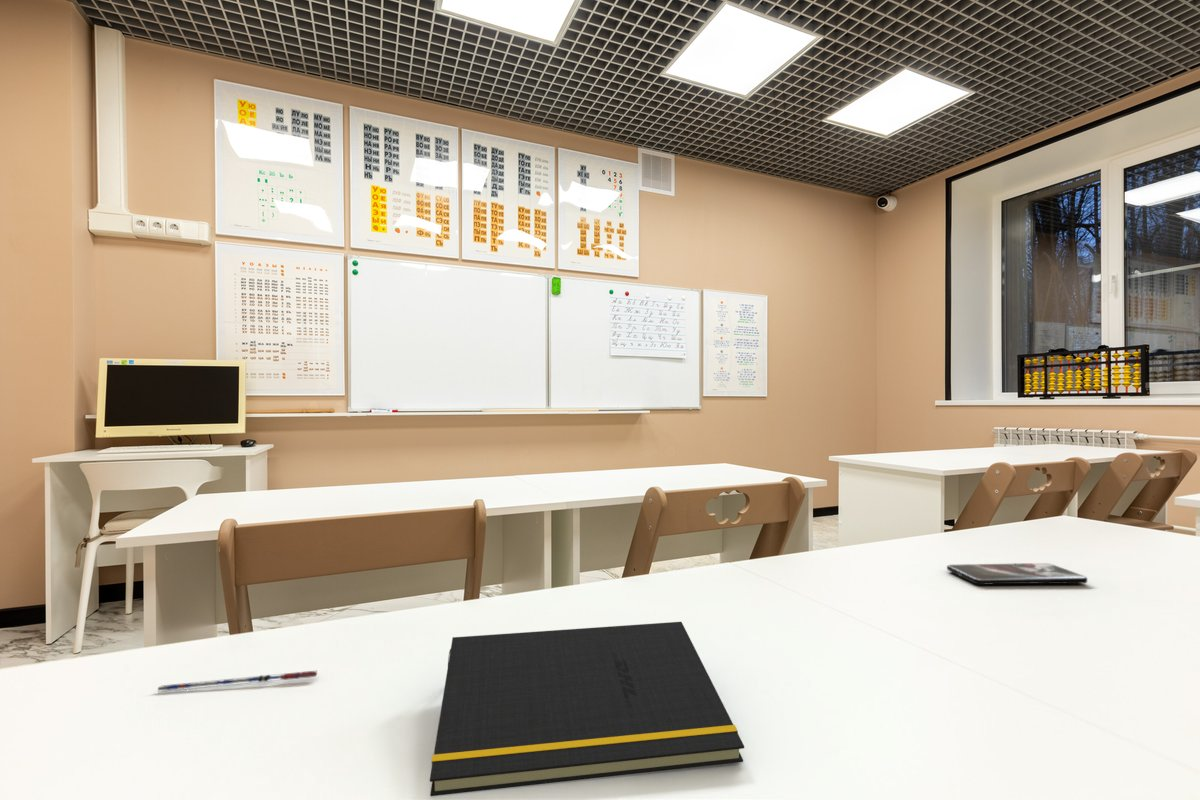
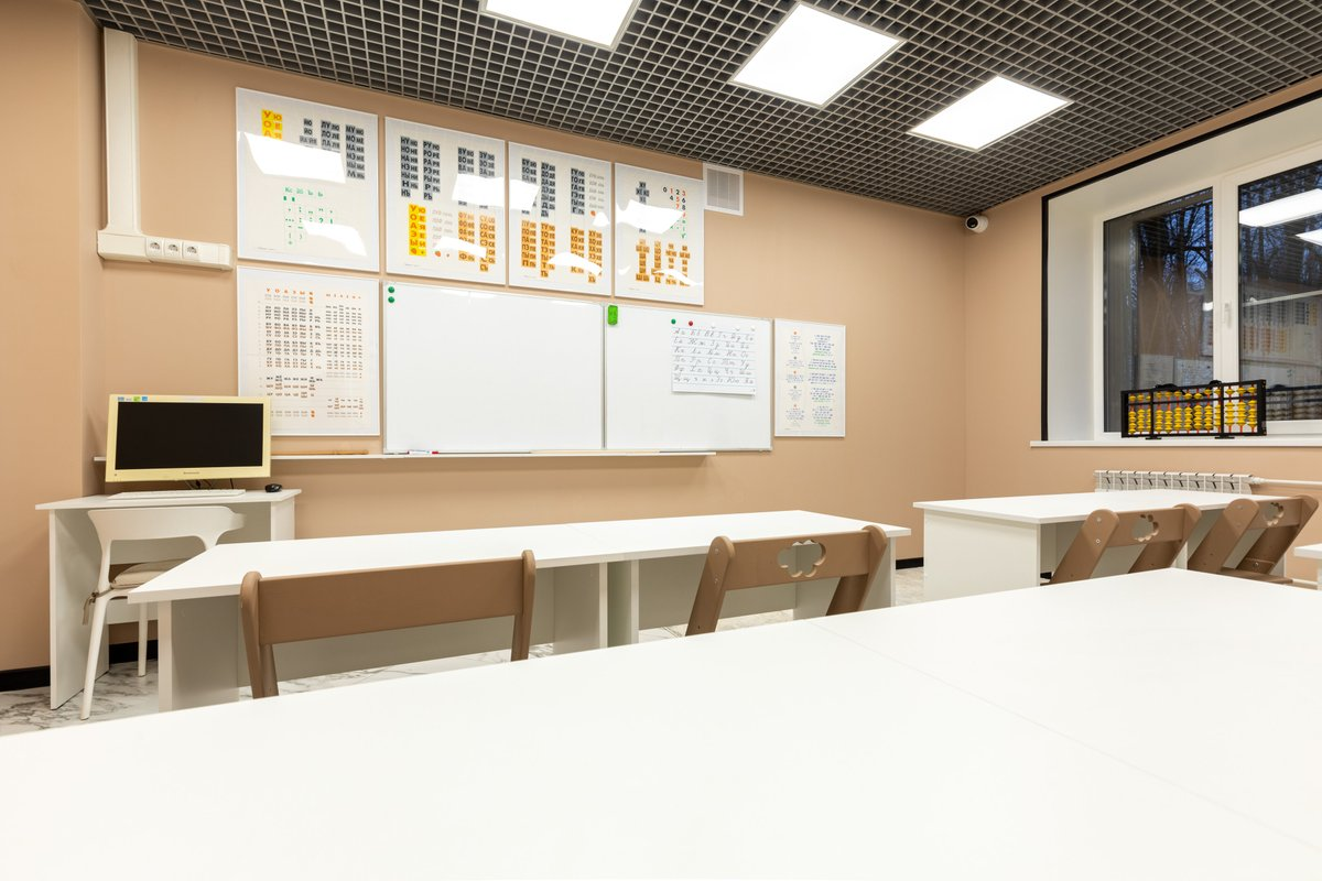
- smartphone [946,562,1088,586]
- pen [157,670,318,693]
- notepad [429,621,745,797]
